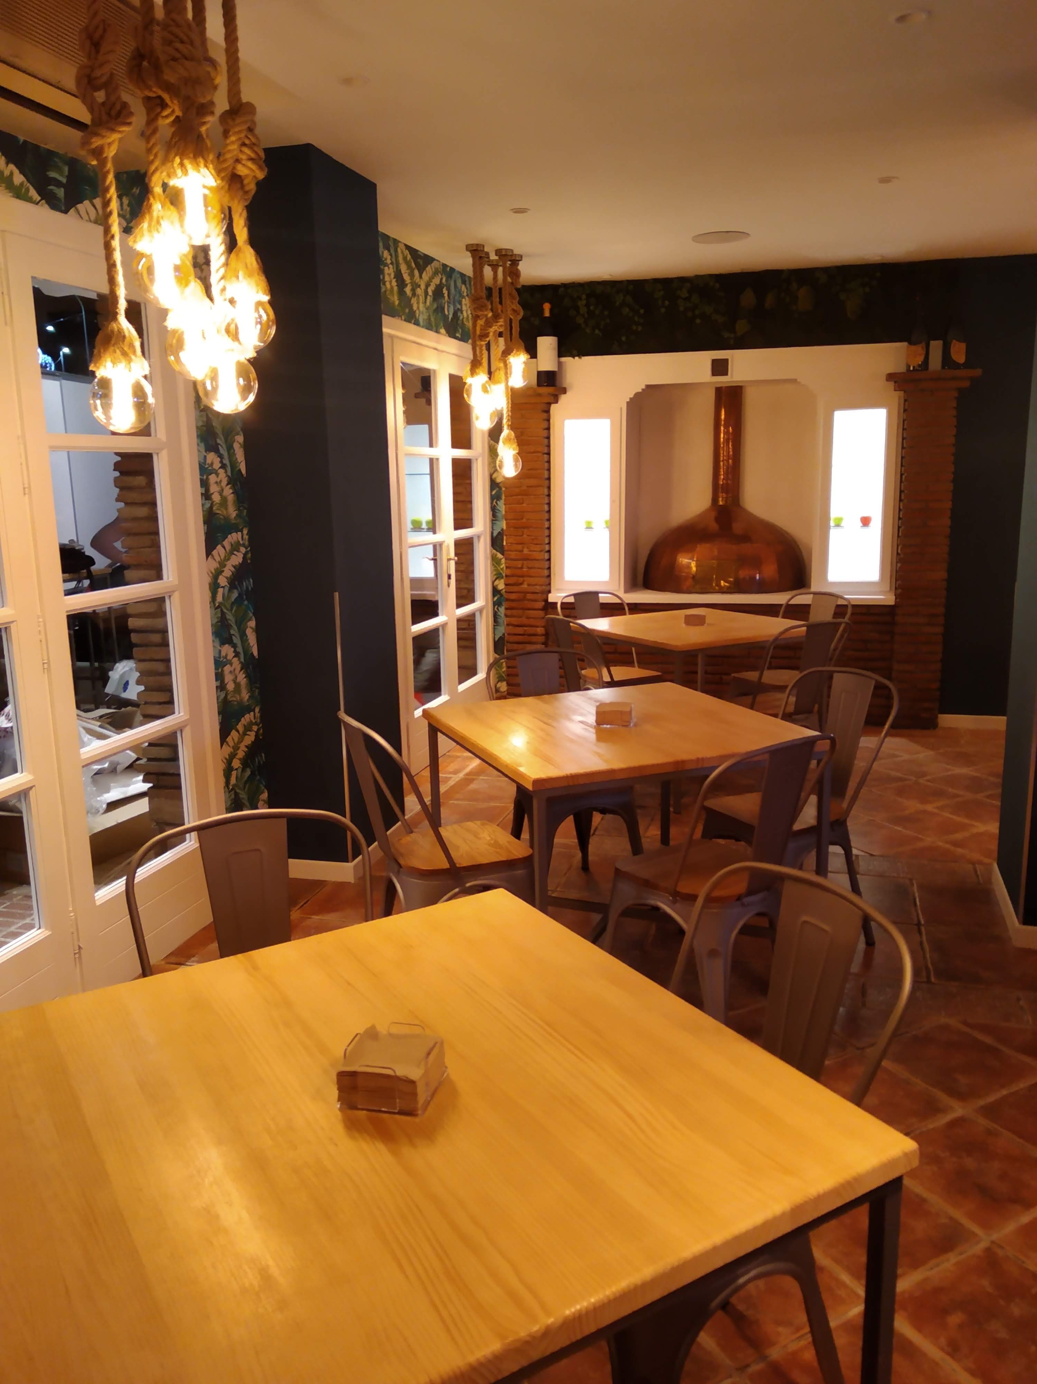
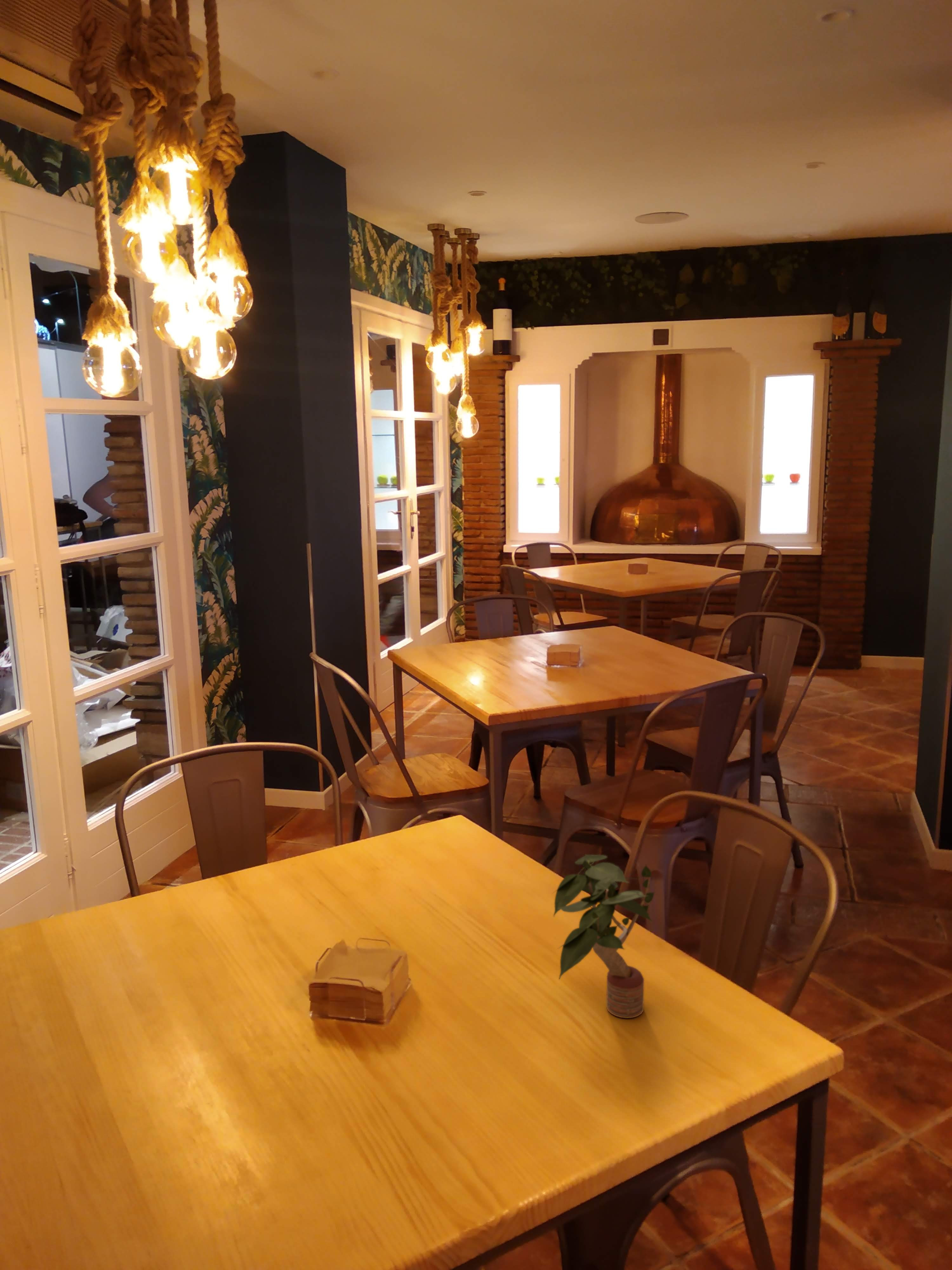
+ potted plant [553,854,655,1019]
